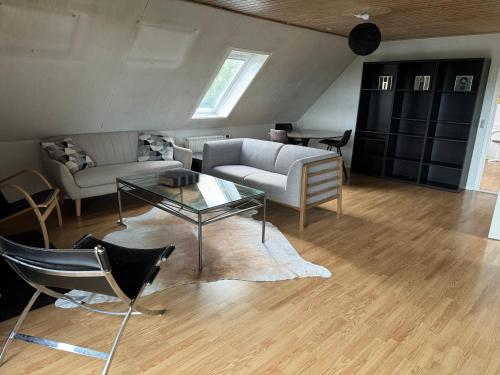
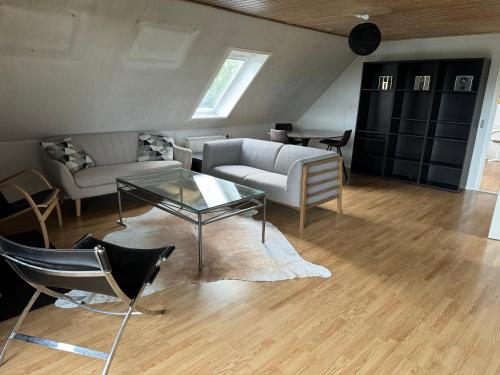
- book [154,169,201,188]
